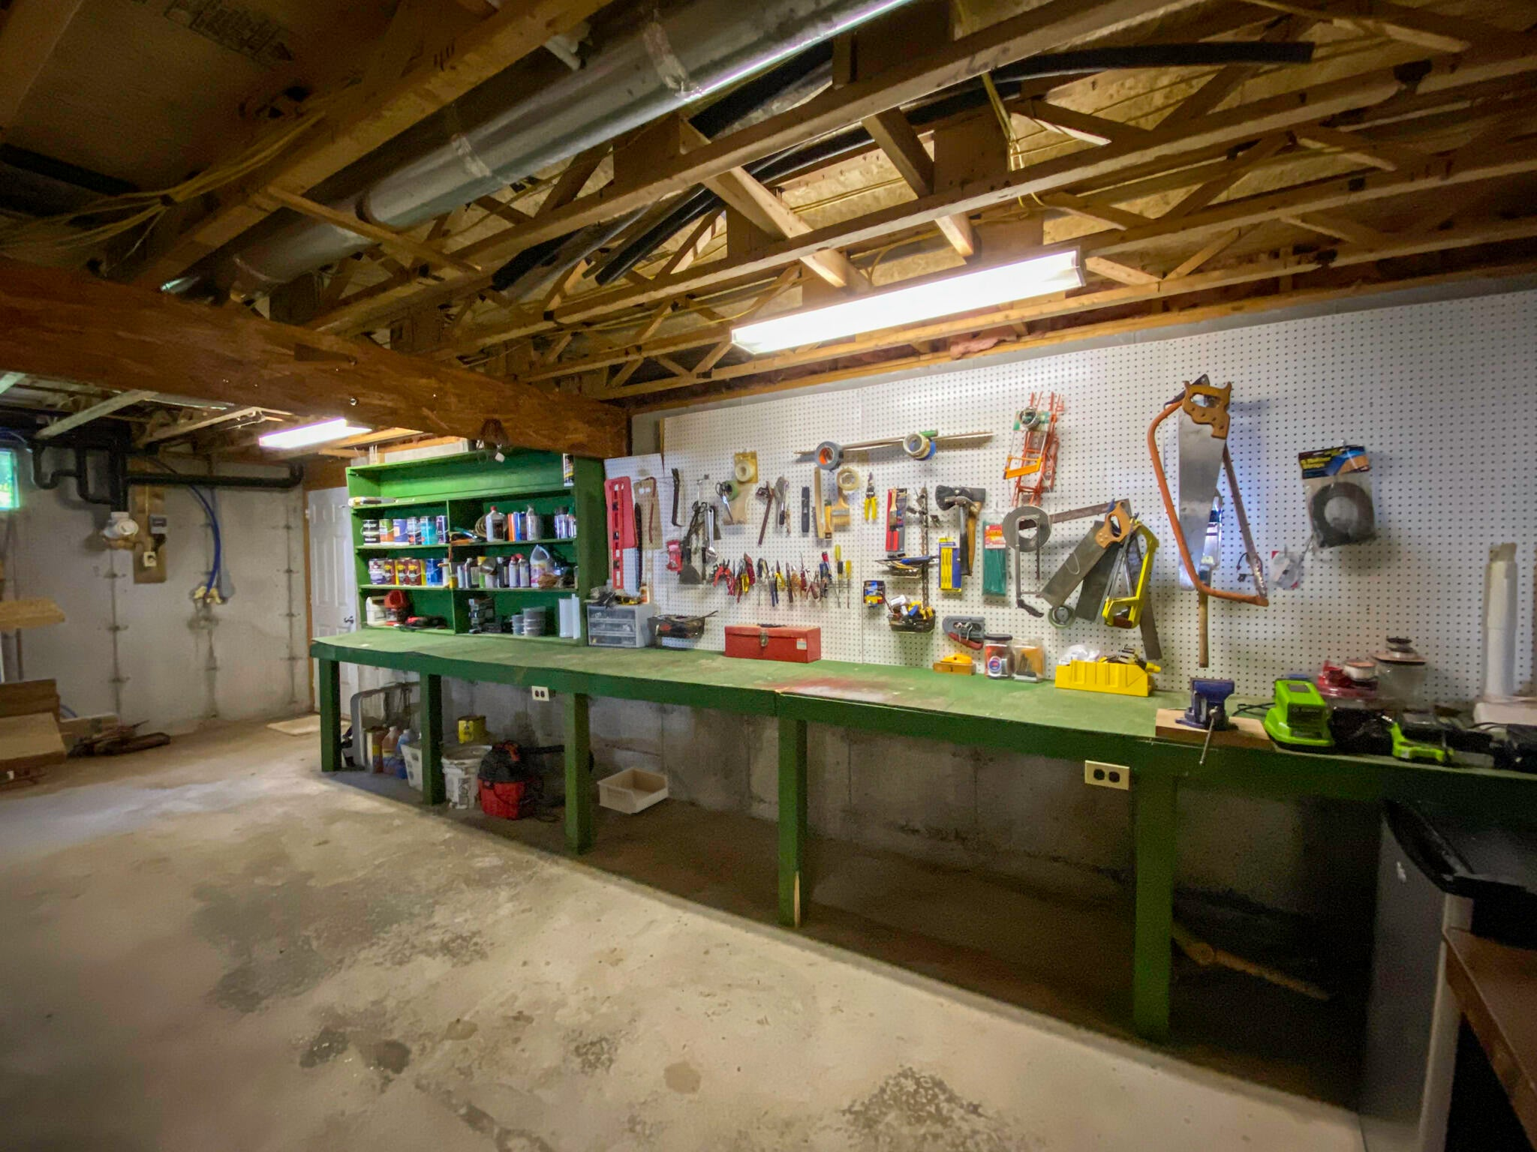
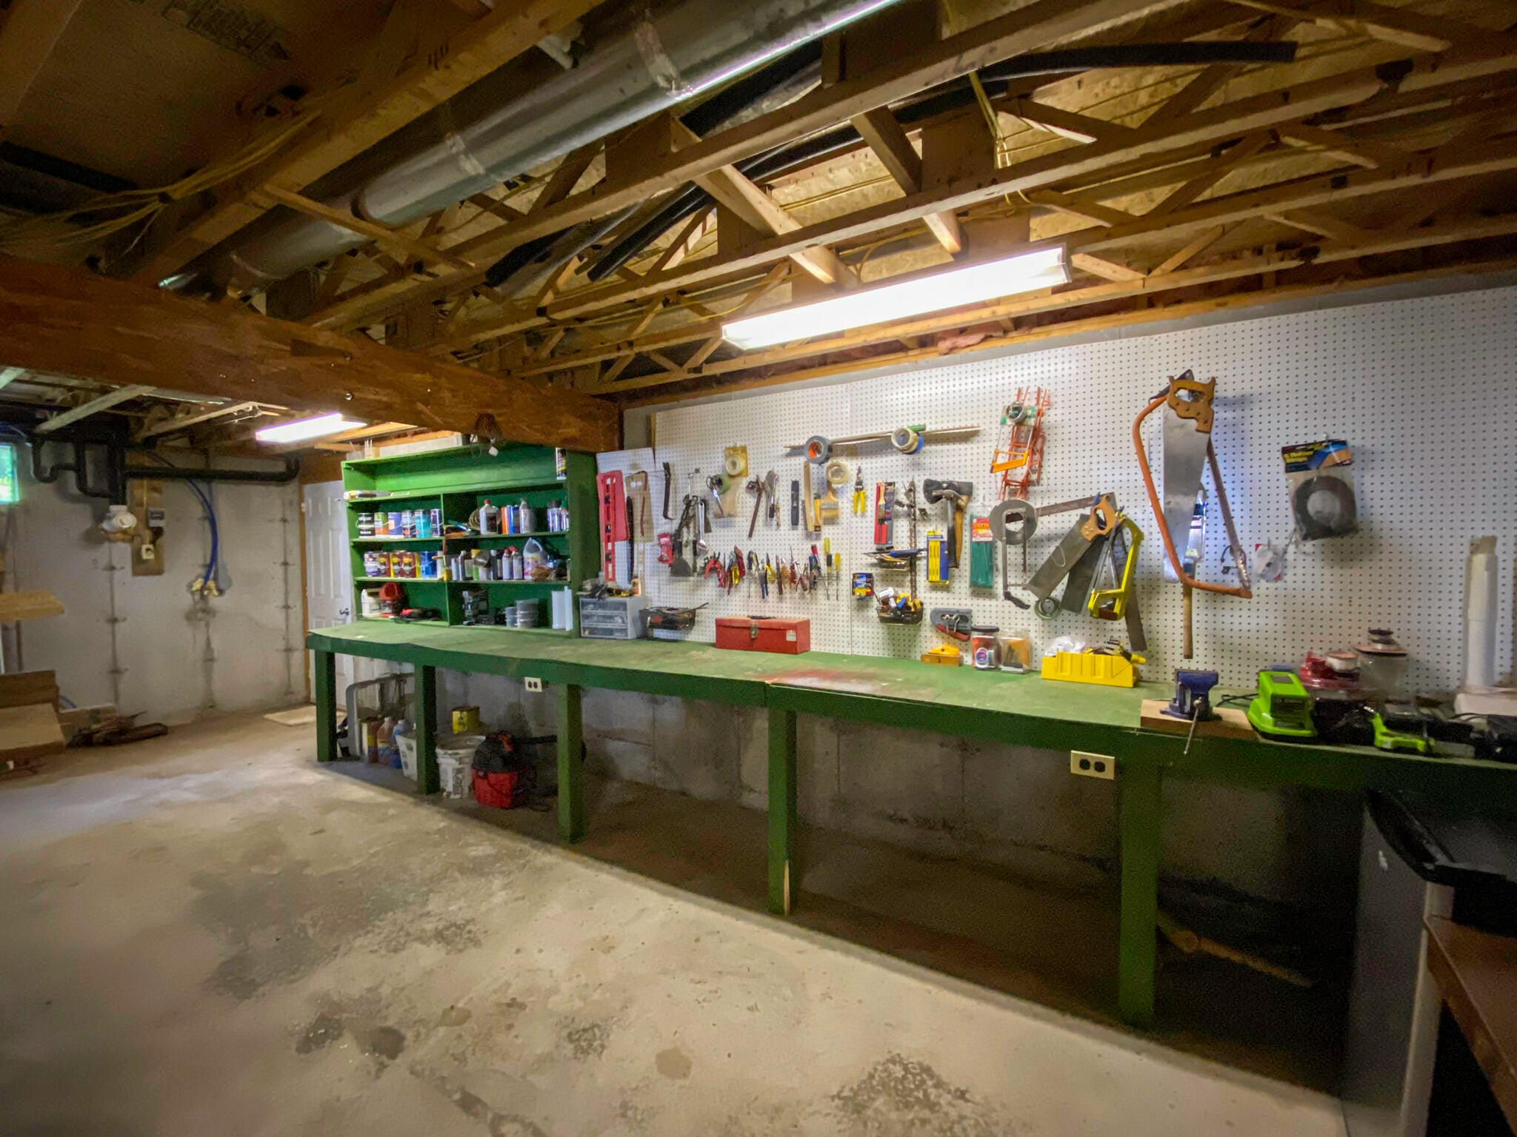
- storage bin [595,766,669,814]
